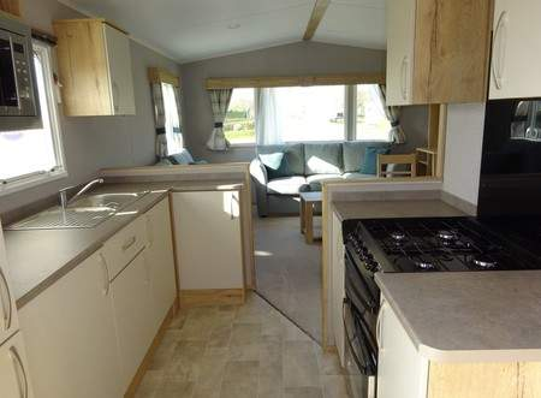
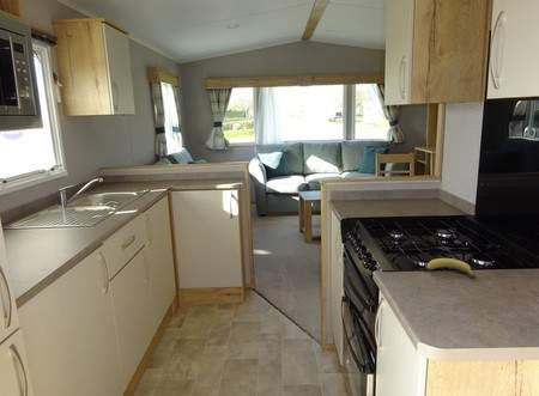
+ fruit [425,257,477,279]
